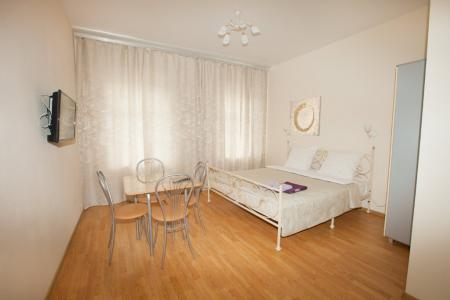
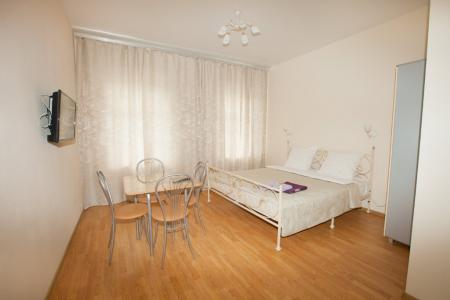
- wall art [288,95,322,137]
